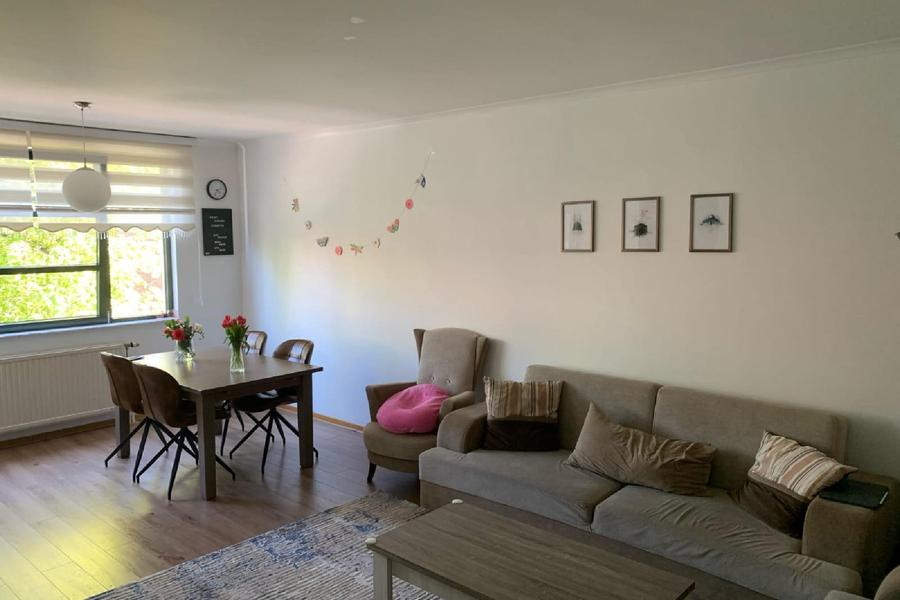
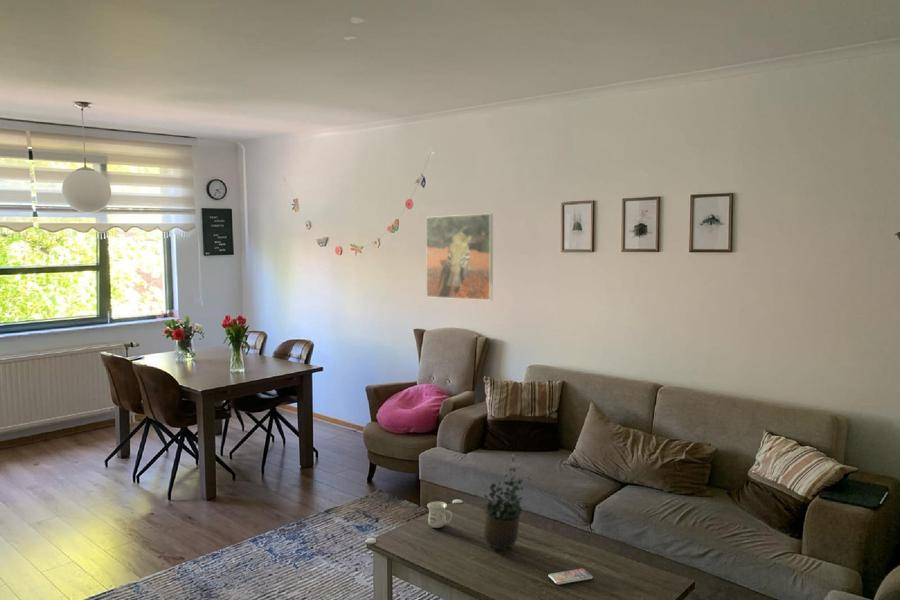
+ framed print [425,213,494,301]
+ smartphone [548,567,594,585]
+ mug [426,501,453,529]
+ potted plant [479,453,532,552]
